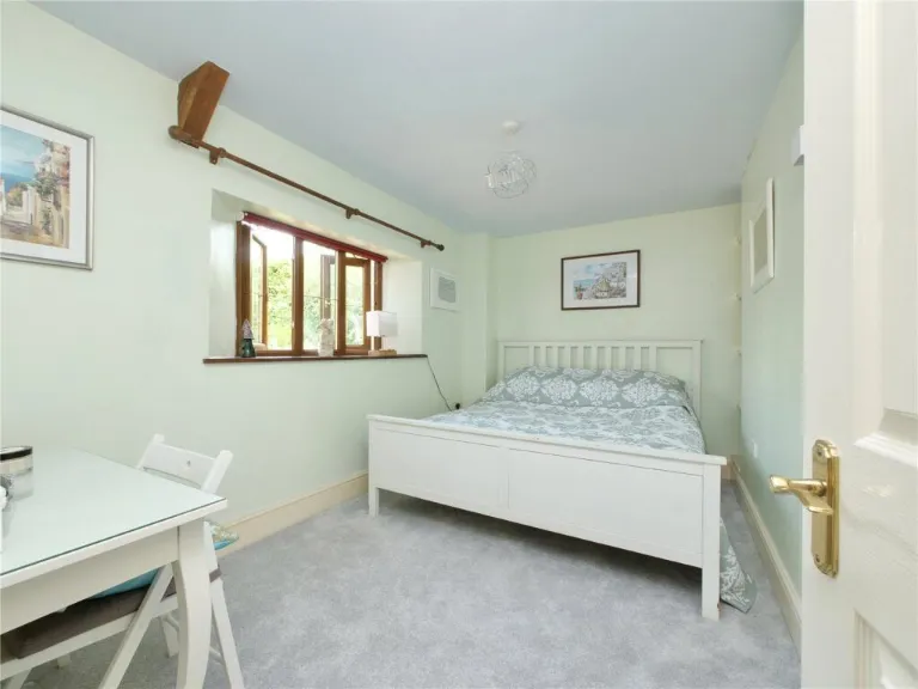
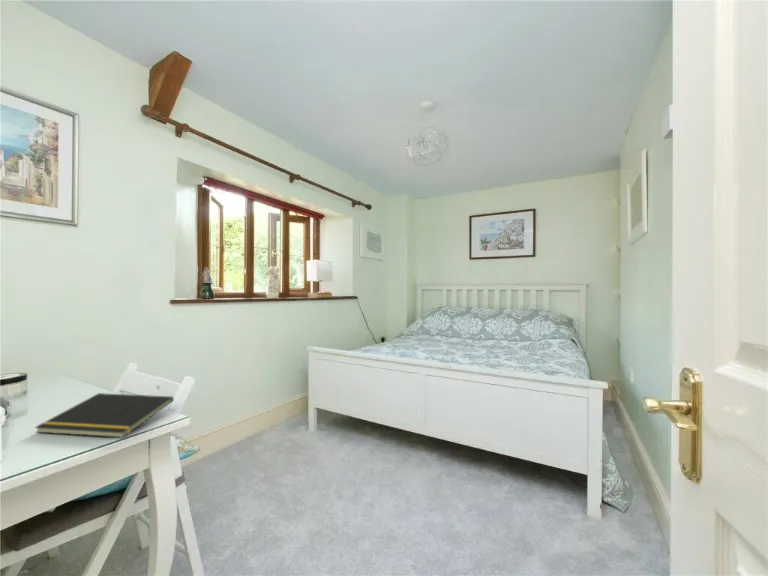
+ notepad [34,392,175,439]
